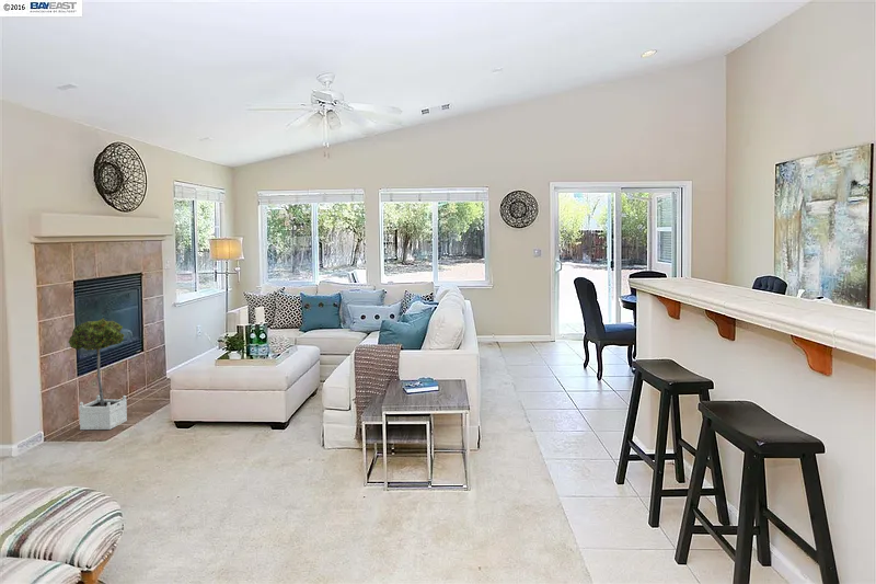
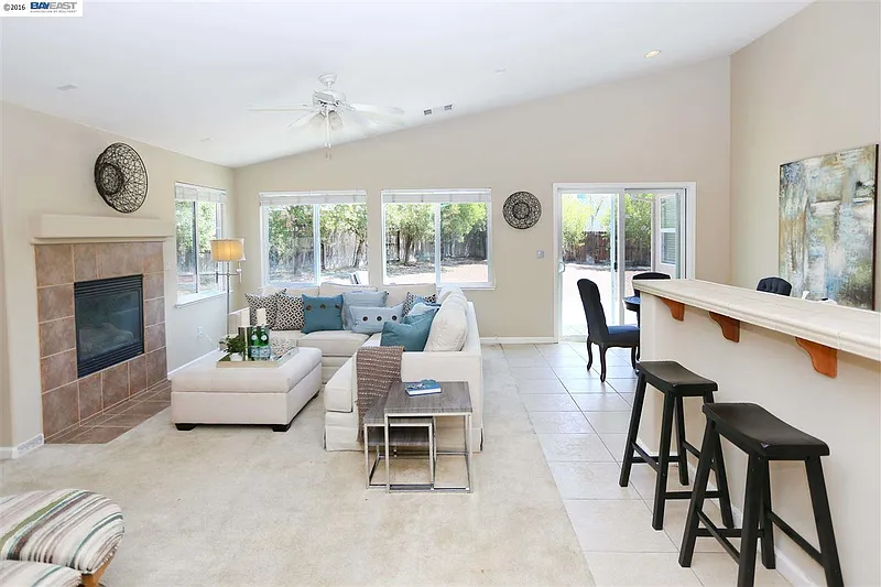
- potted tree [68,317,128,431]
